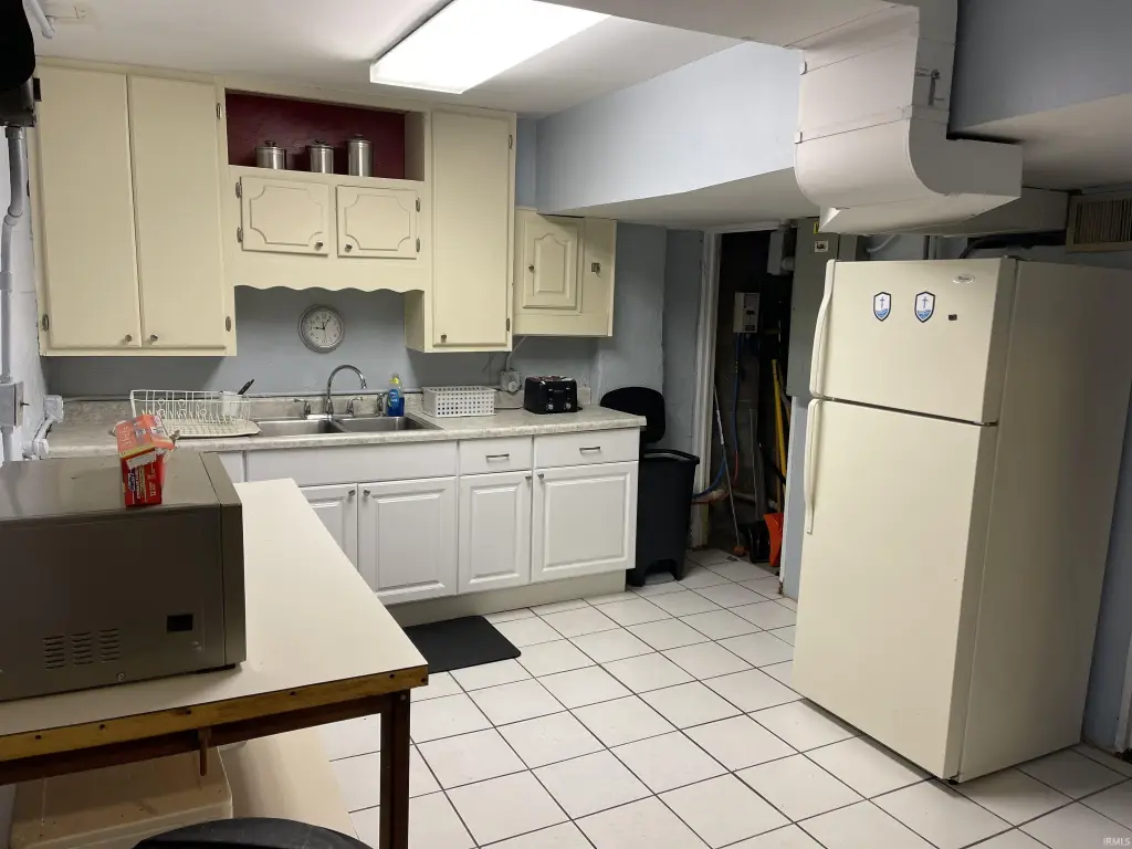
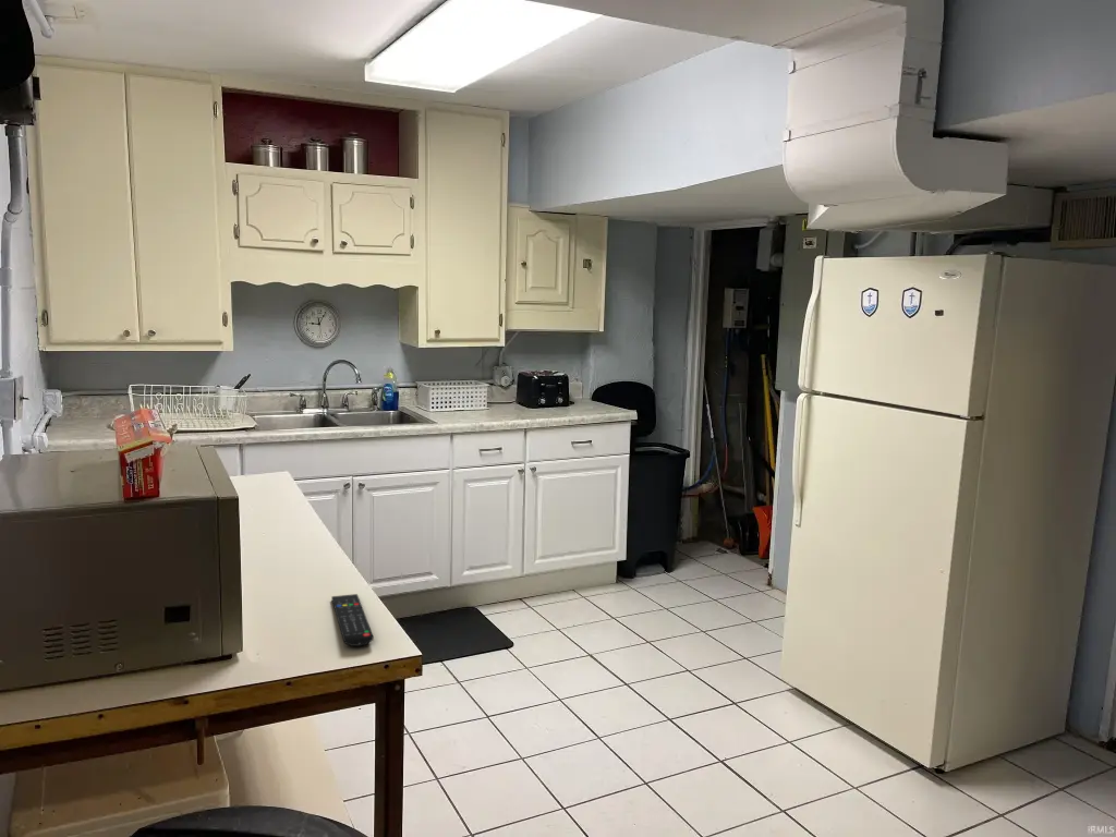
+ remote control [330,593,375,647]
